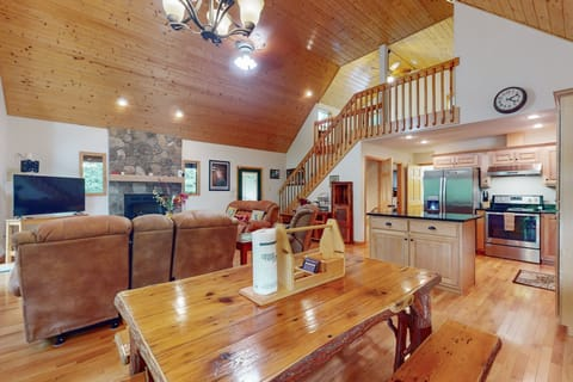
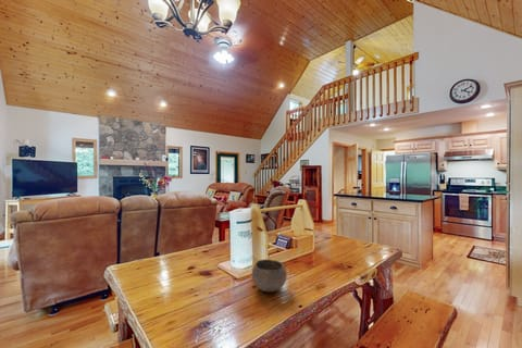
+ bowl [251,259,288,293]
